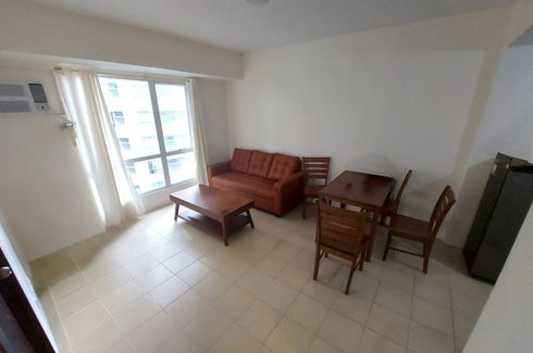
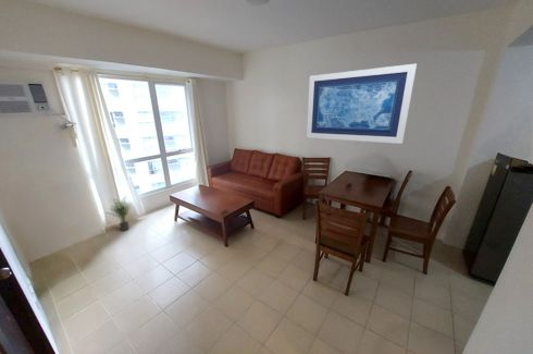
+ wall art [306,63,418,145]
+ potted plant [103,194,132,232]
